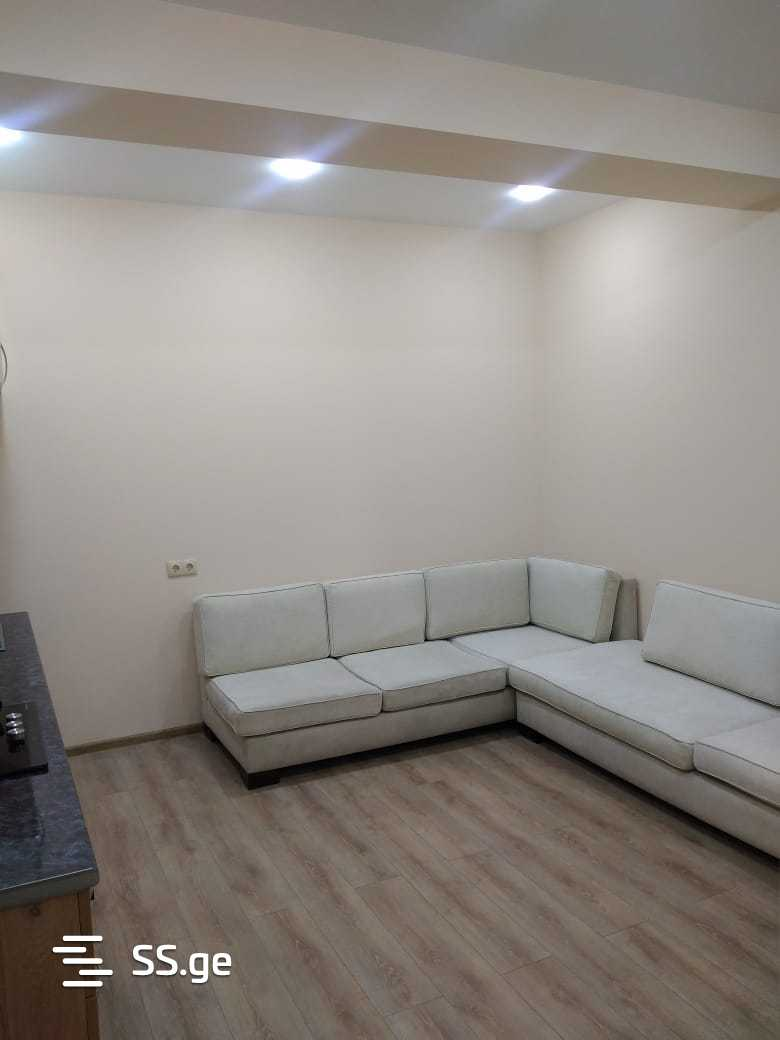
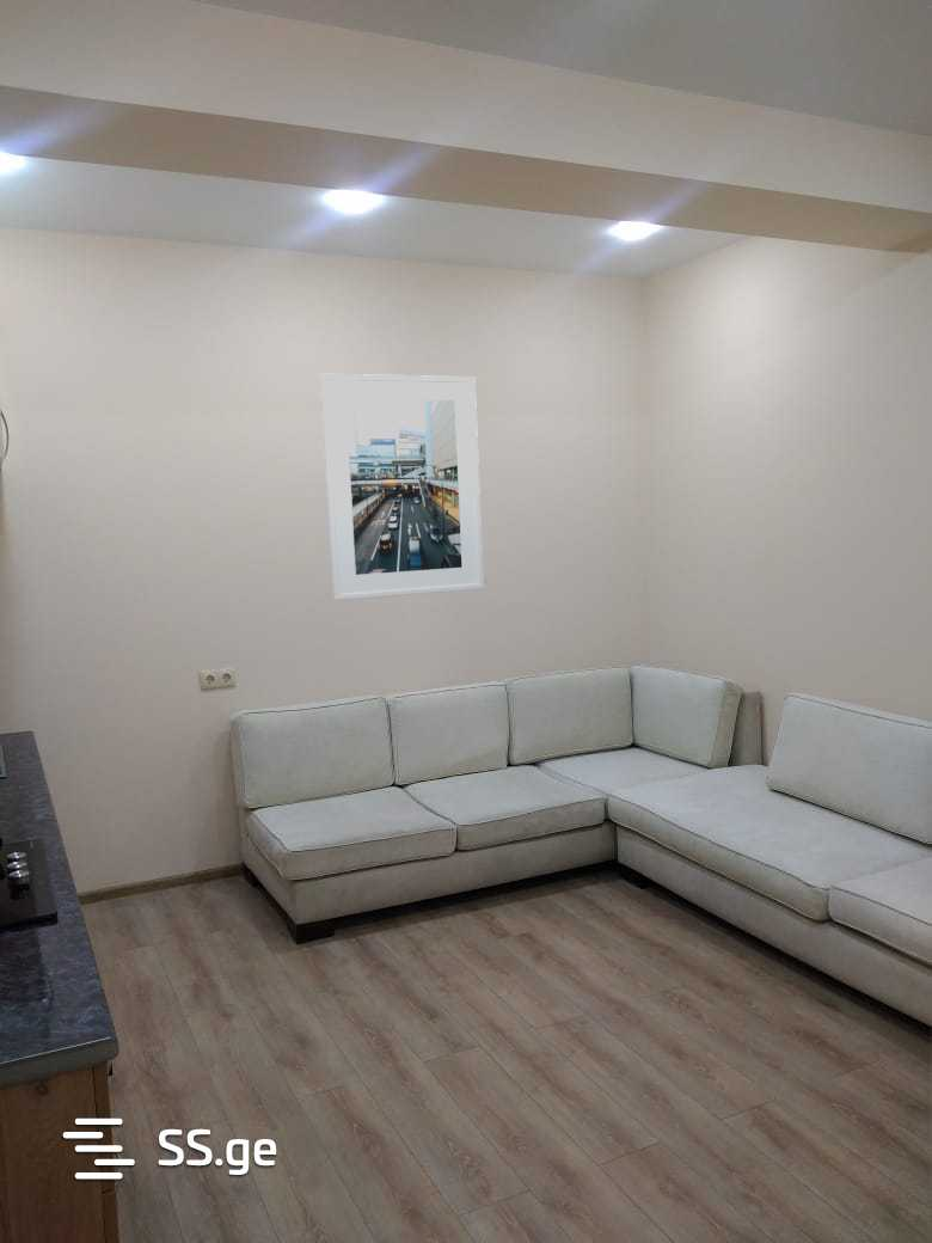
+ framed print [319,373,485,601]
